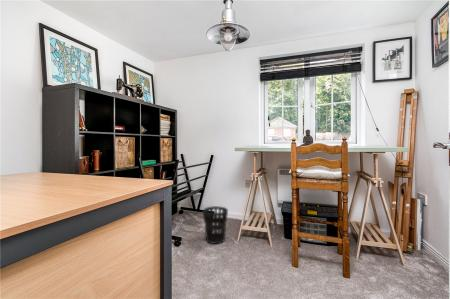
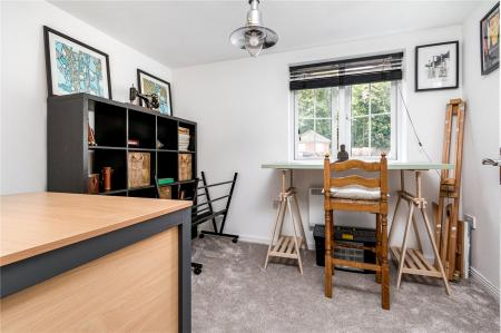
- wastebasket [202,205,229,245]
